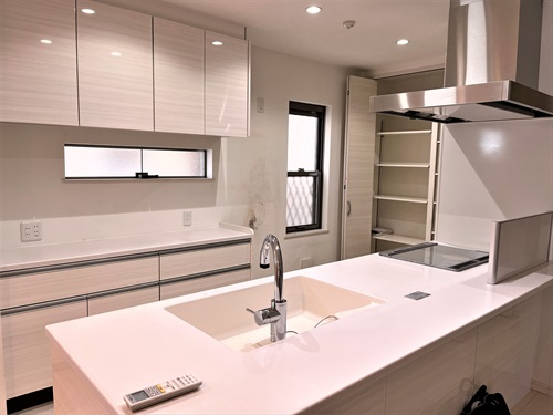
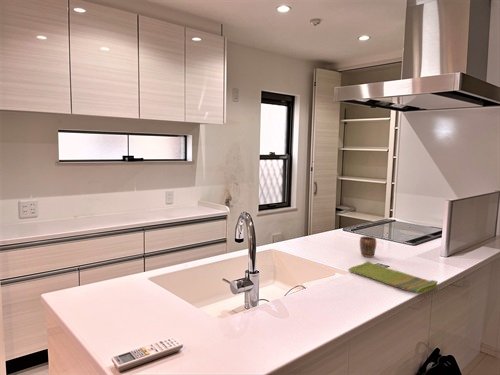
+ mug [359,235,377,258]
+ dish towel [347,260,439,296]
